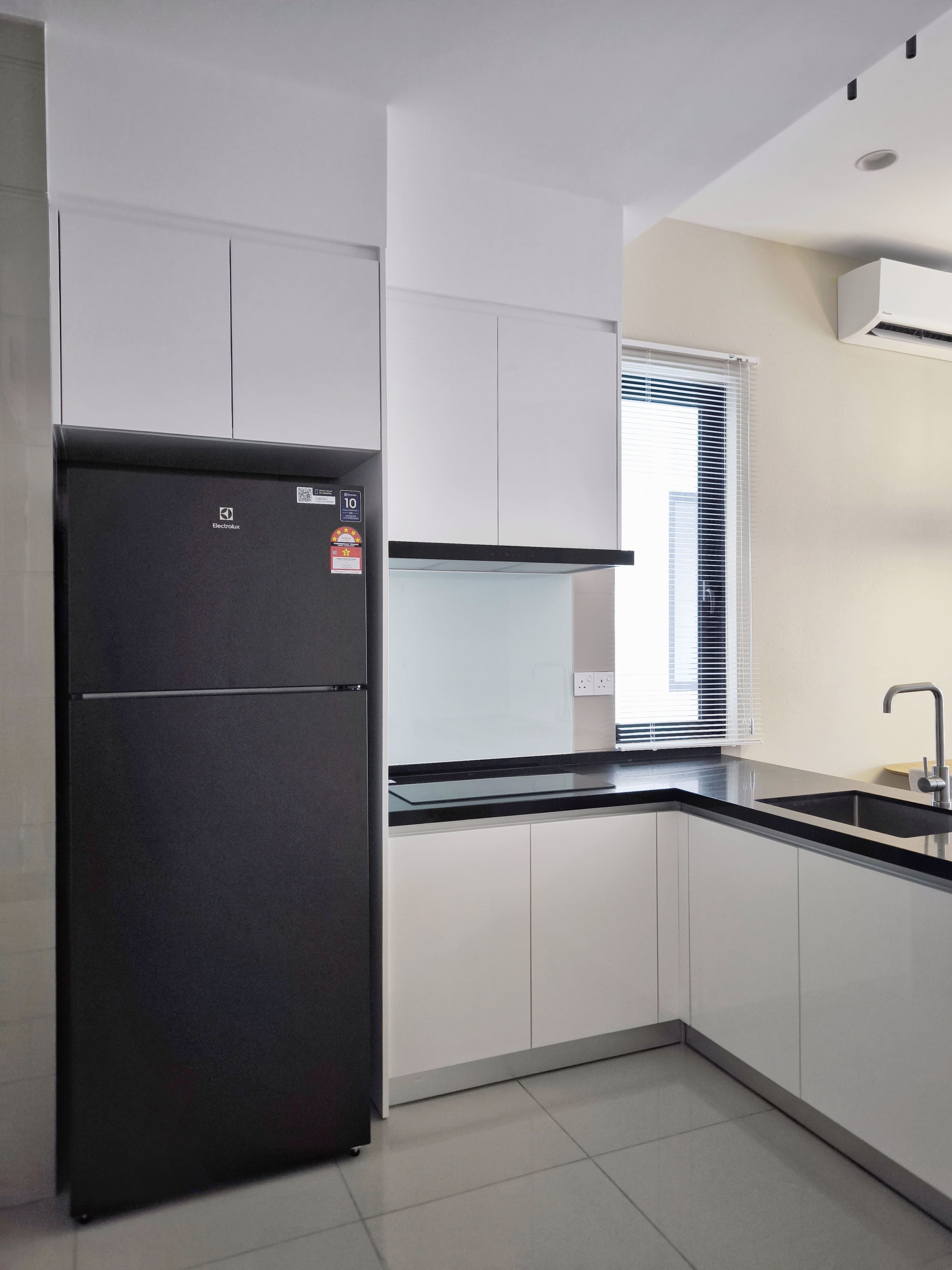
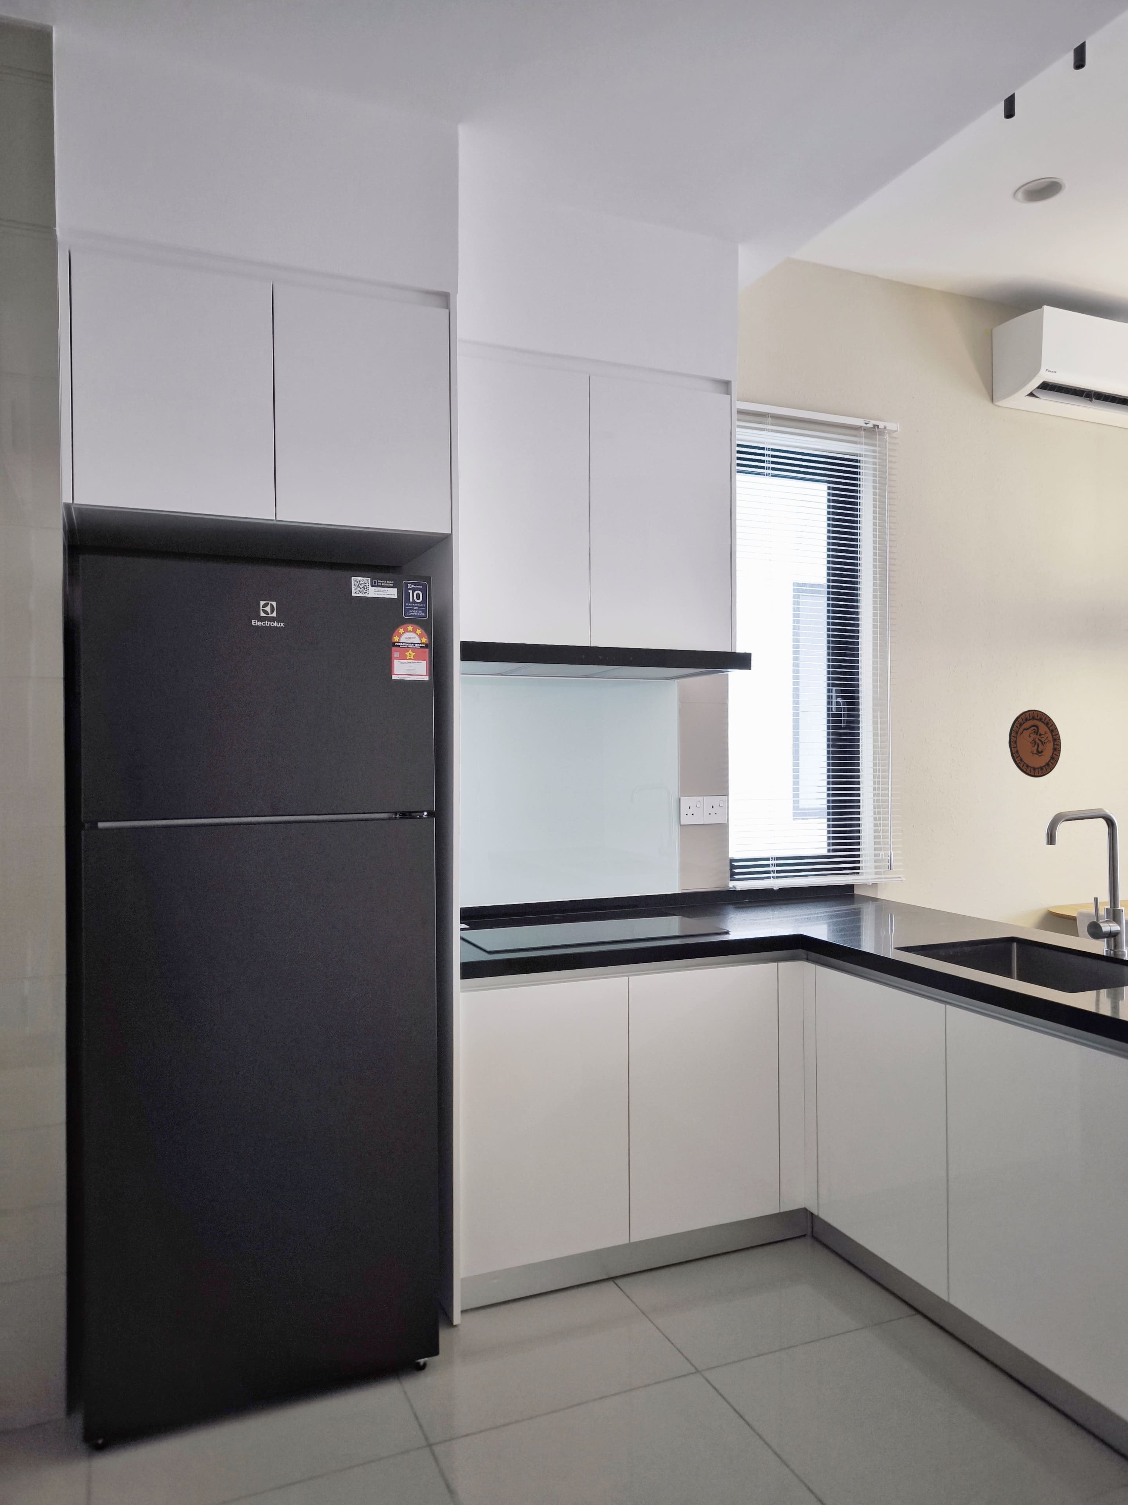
+ decorative plate [1008,709,1062,779]
